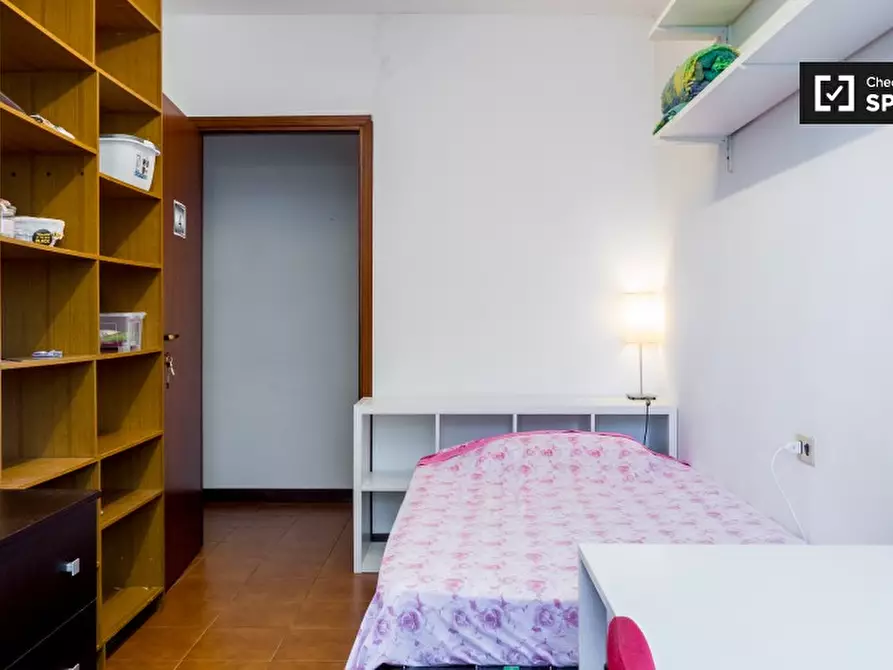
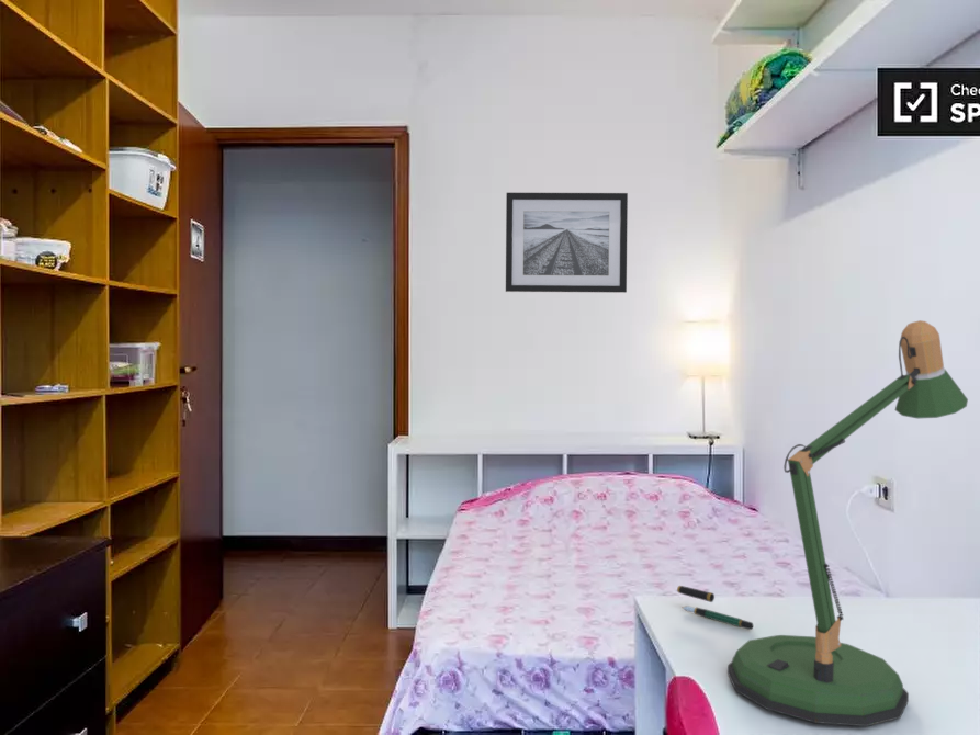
+ wall art [505,192,629,294]
+ desk lamp [726,319,969,727]
+ pen [676,585,754,631]
